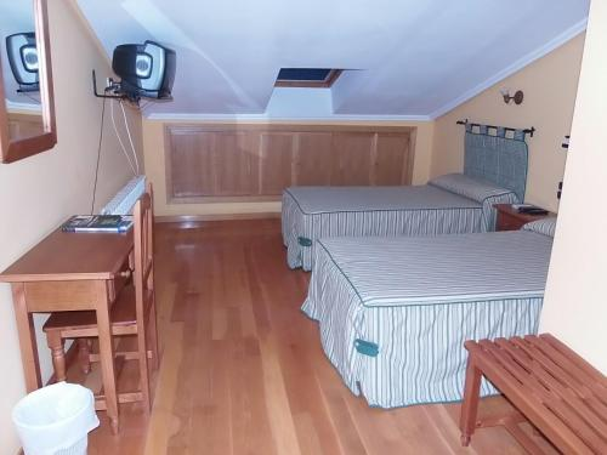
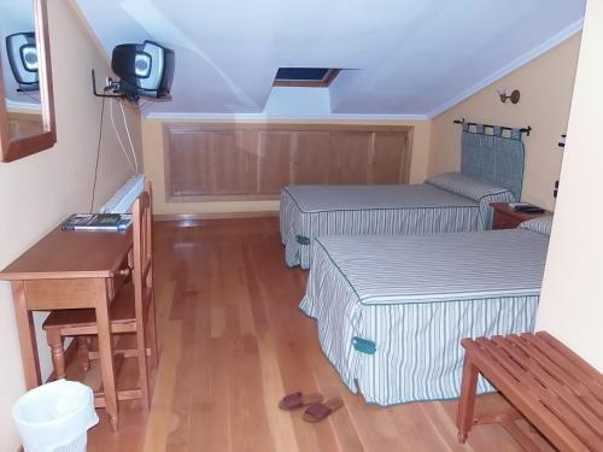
+ slippers [277,391,344,423]
